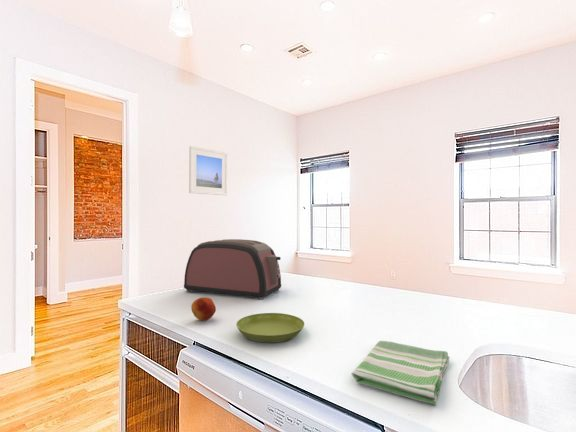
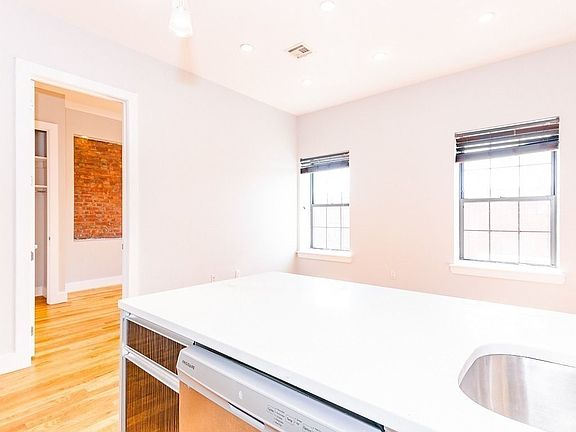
- dish towel [350,340,451,406]
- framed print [188,145,229,196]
- fruit [190,296,217,322]
- toaster [183,238,282,300]
- saucer [235,312,305,344]
